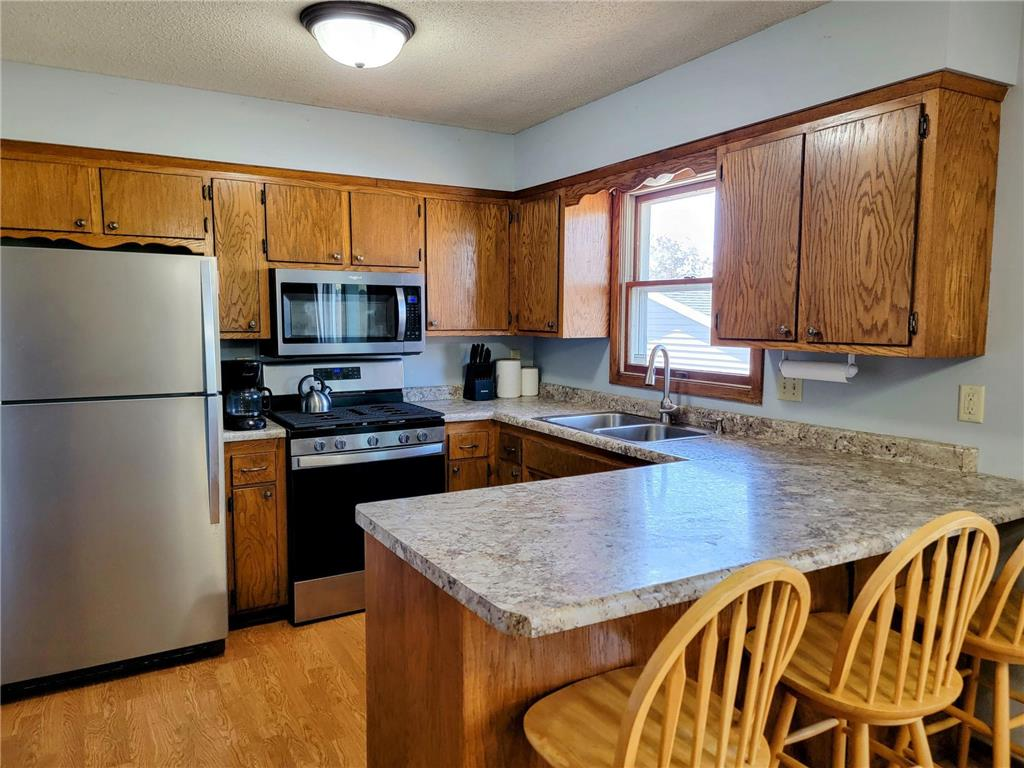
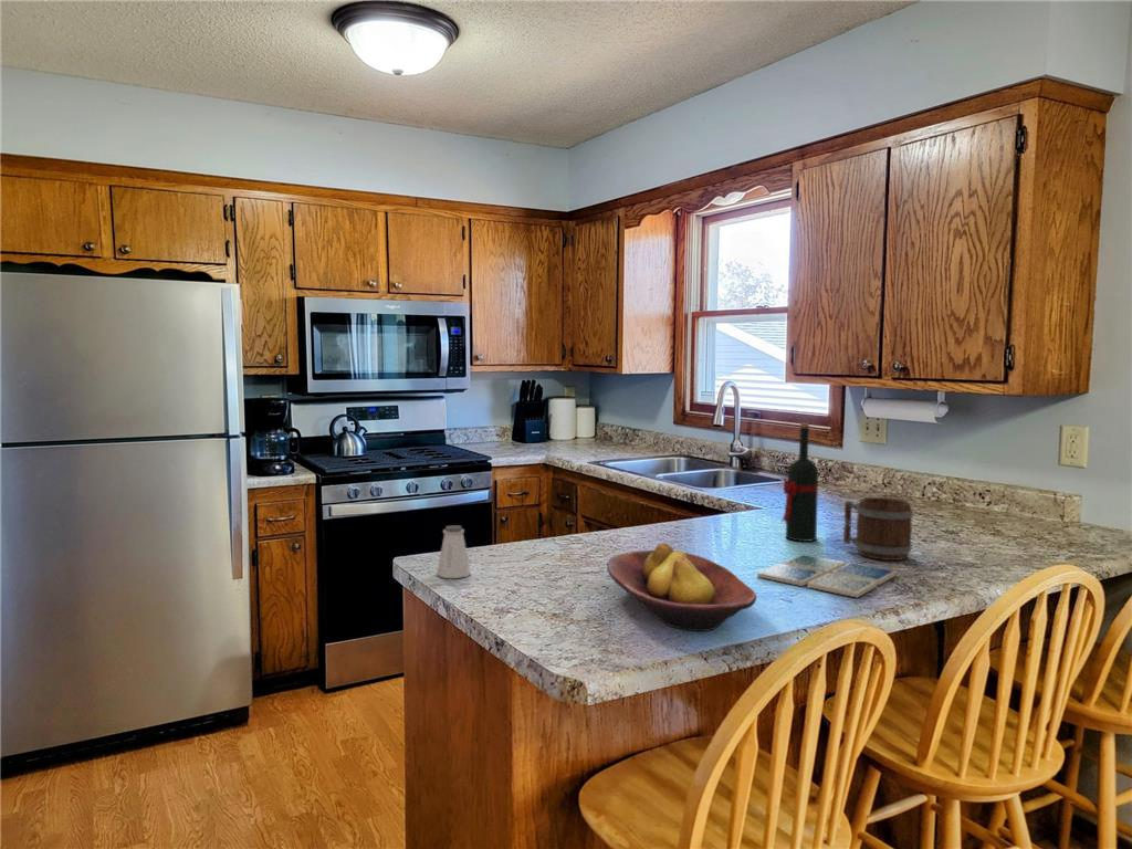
+ wine bottle [780,421,819,543]
+ fruit bowl [606,542,757,632]
+ drink coaster [756,554,898,599]
+ mug [842,496,914,562]
+ saltshaker [436,524,472,579]
